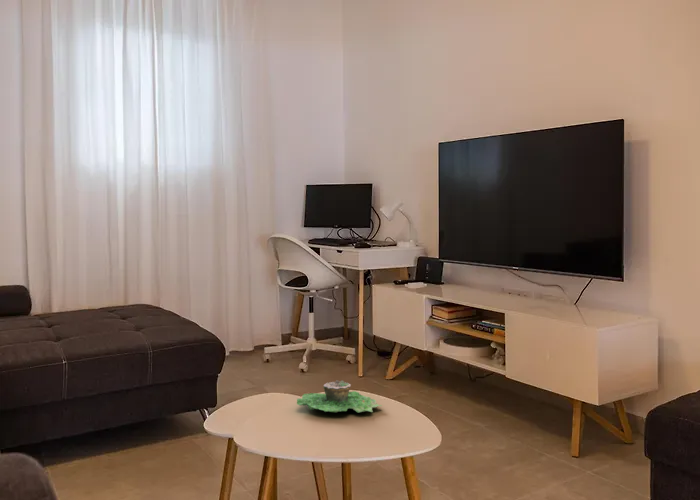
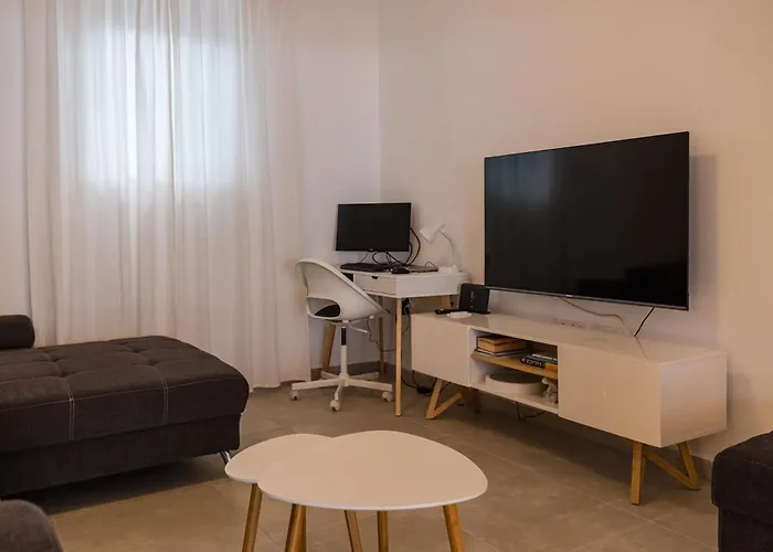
- succulent planter [296,379,383,413]
